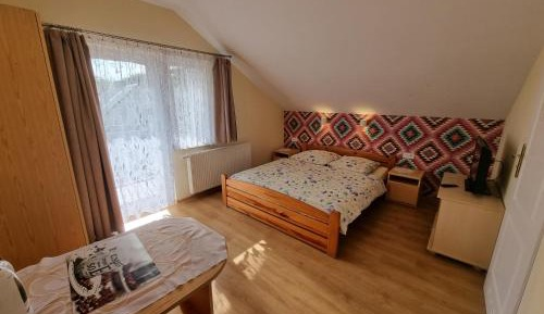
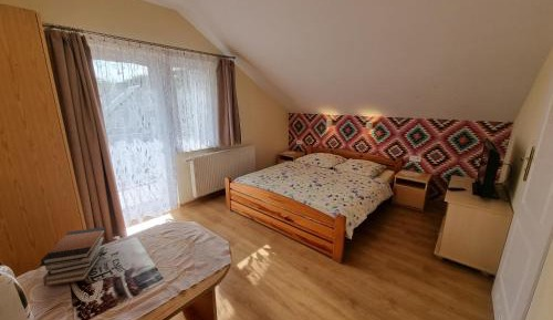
+ book stack [39,226,106,287]
